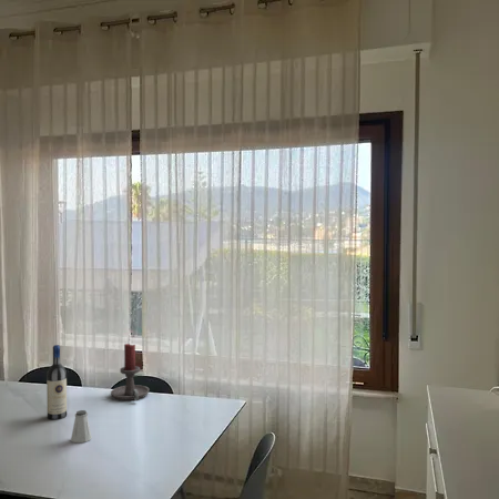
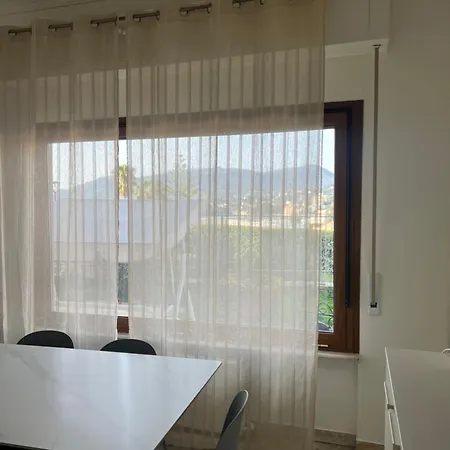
- candle holder [110,343,151,401]
- wine bottle [45,344,68,420]
- saltshaker [70,409,93,444]
